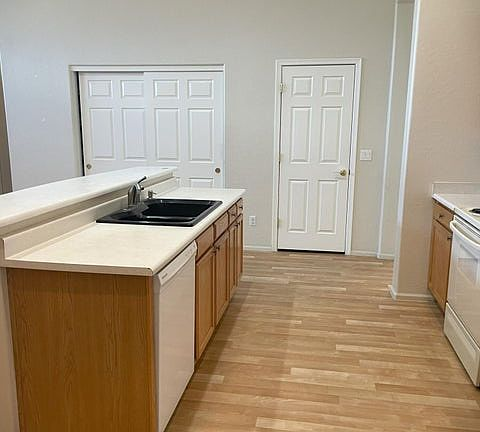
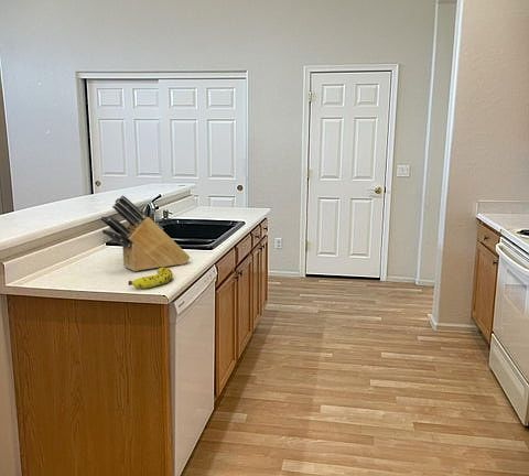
+ knife block [99,194,191,272]
+ fruit [127,267,174,290]
